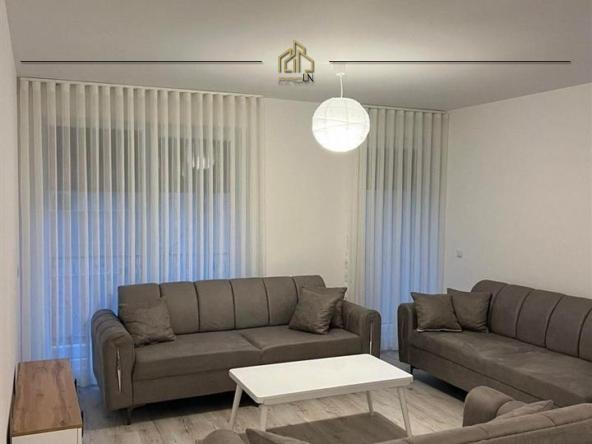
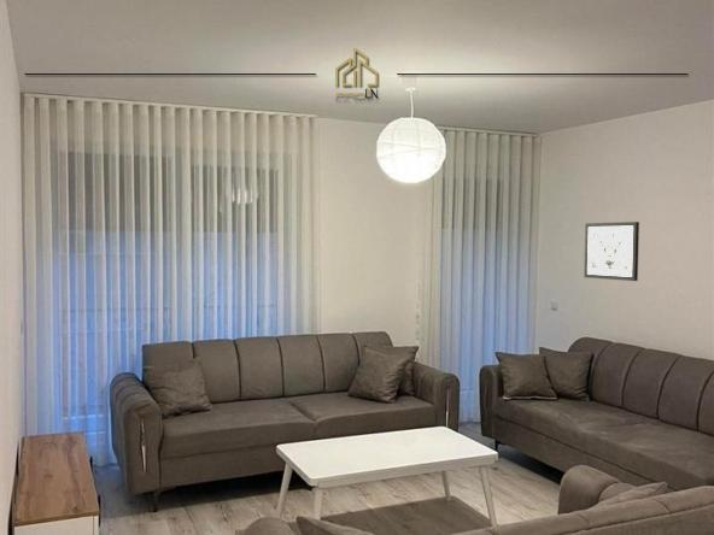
+ wall art [583,221,640,282]
